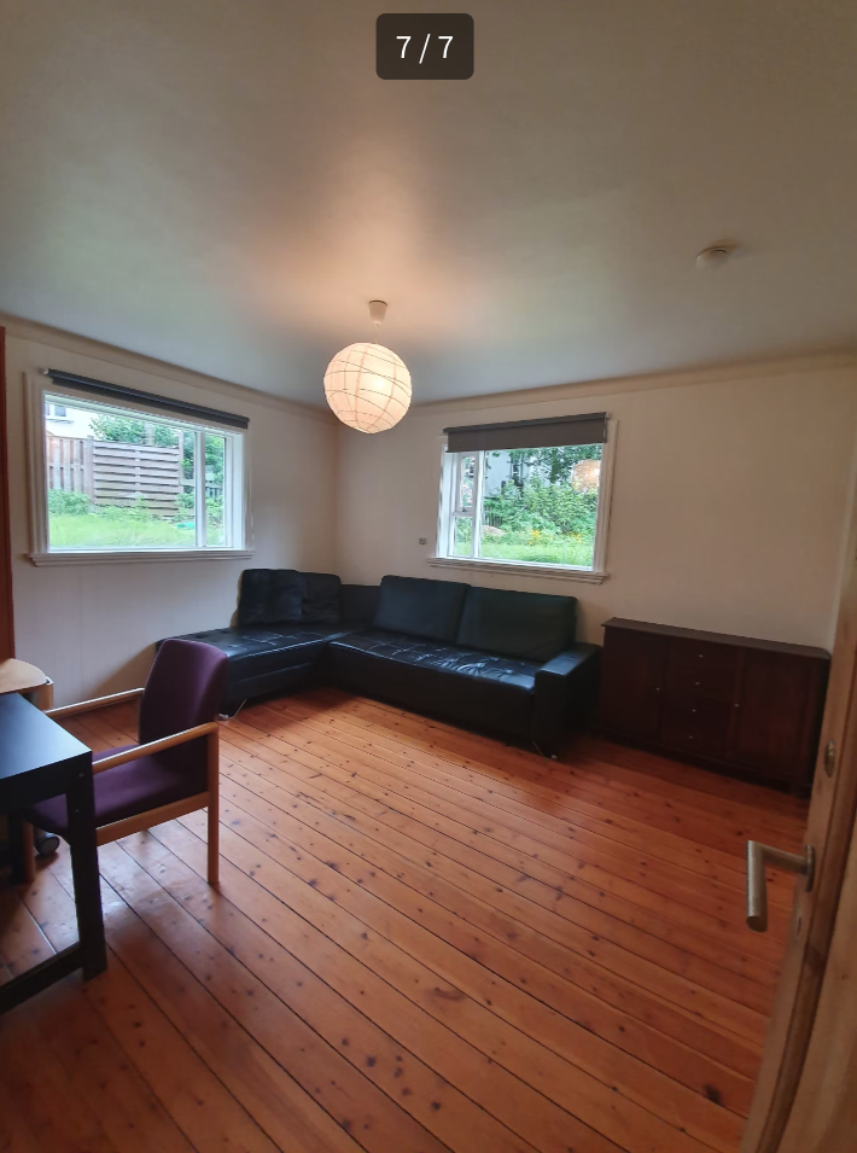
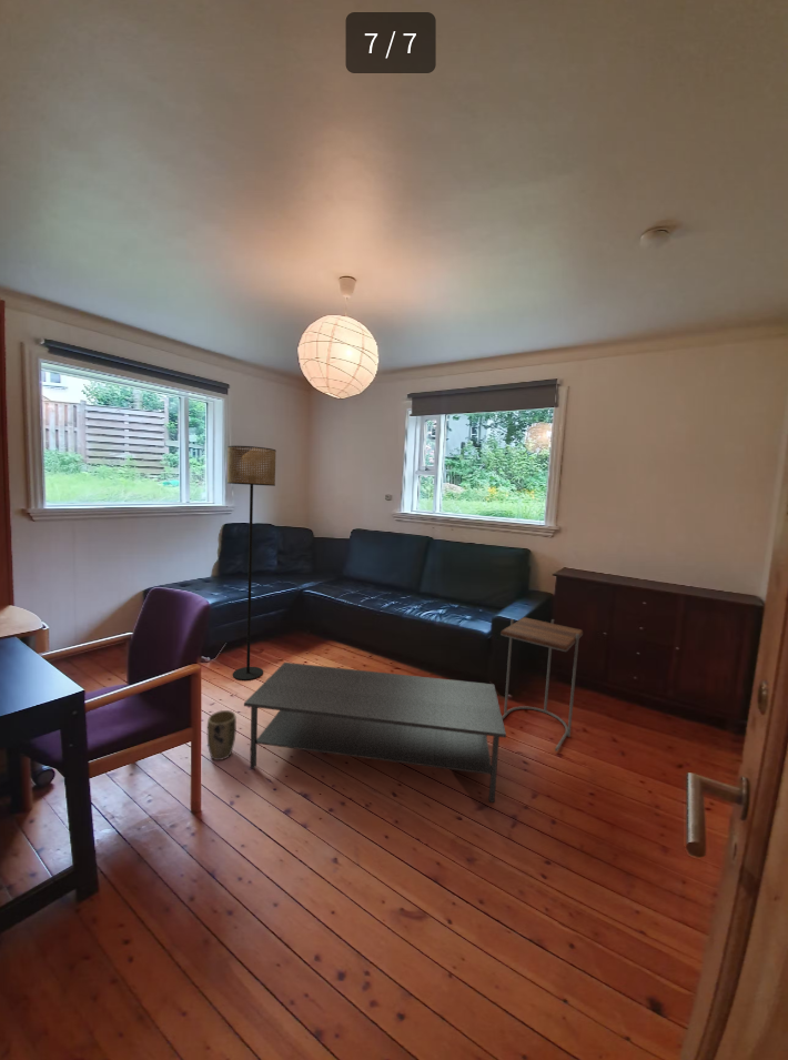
+ coffee table [243,662,507,804]
+ plant pot [206,709,238,761]
+ side table [499,616,584,753]
+ floor lamp [226,445,277,682]
